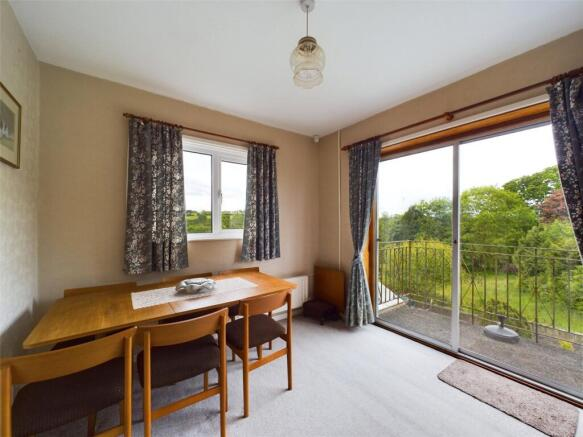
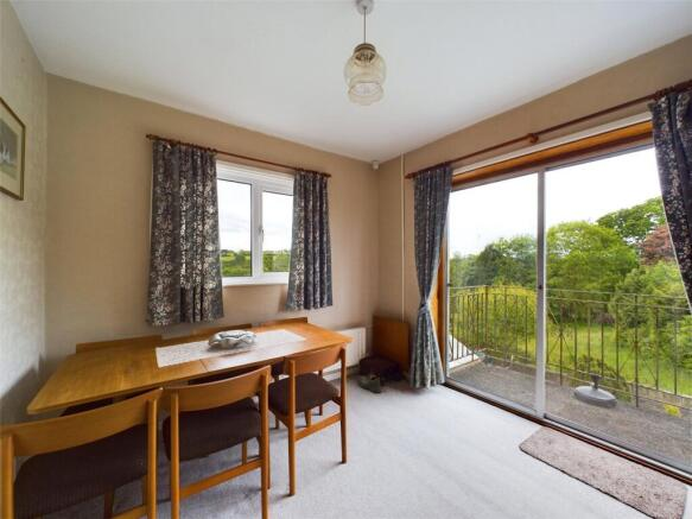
+ shoe [356,367,382,394]
